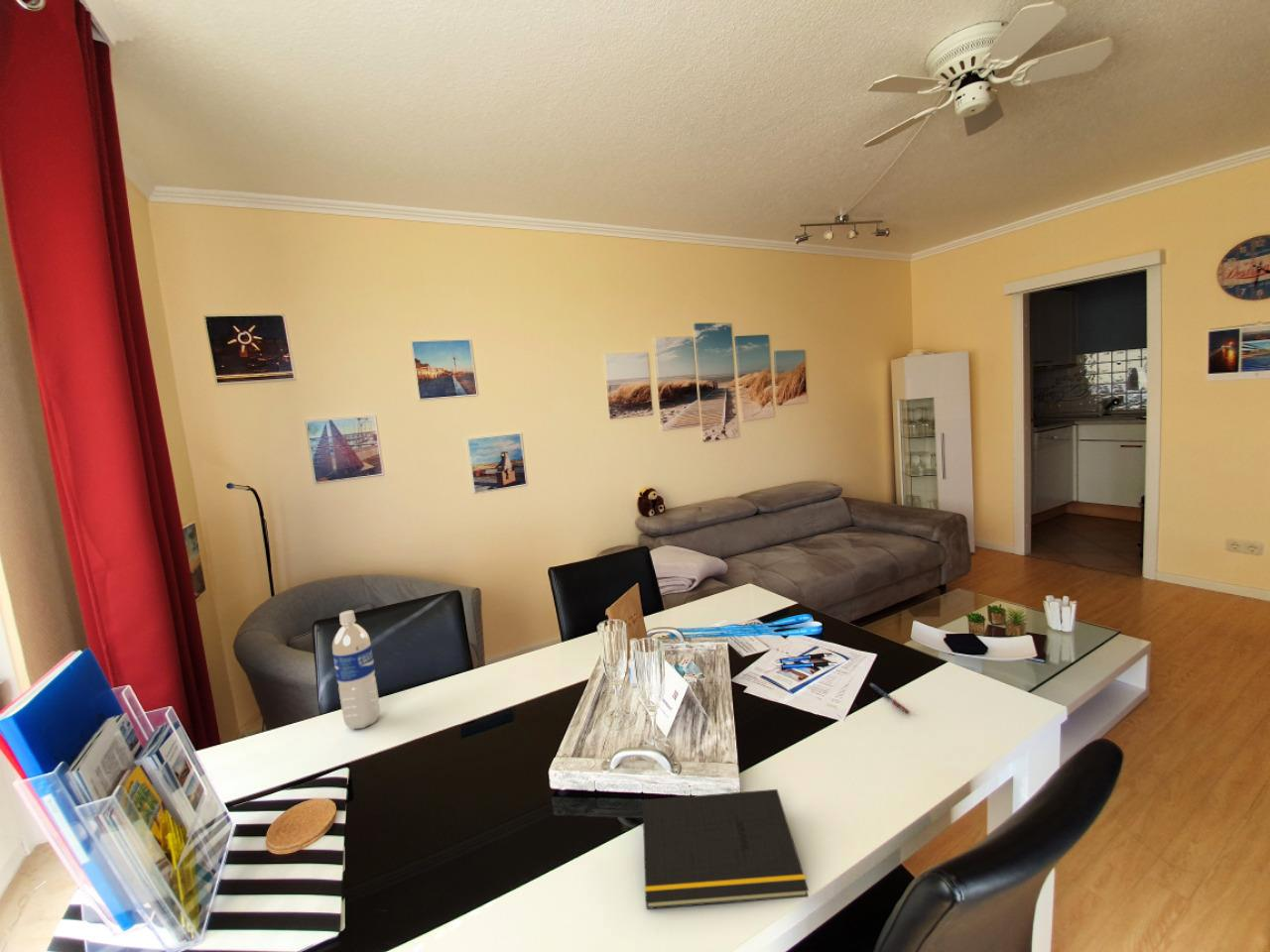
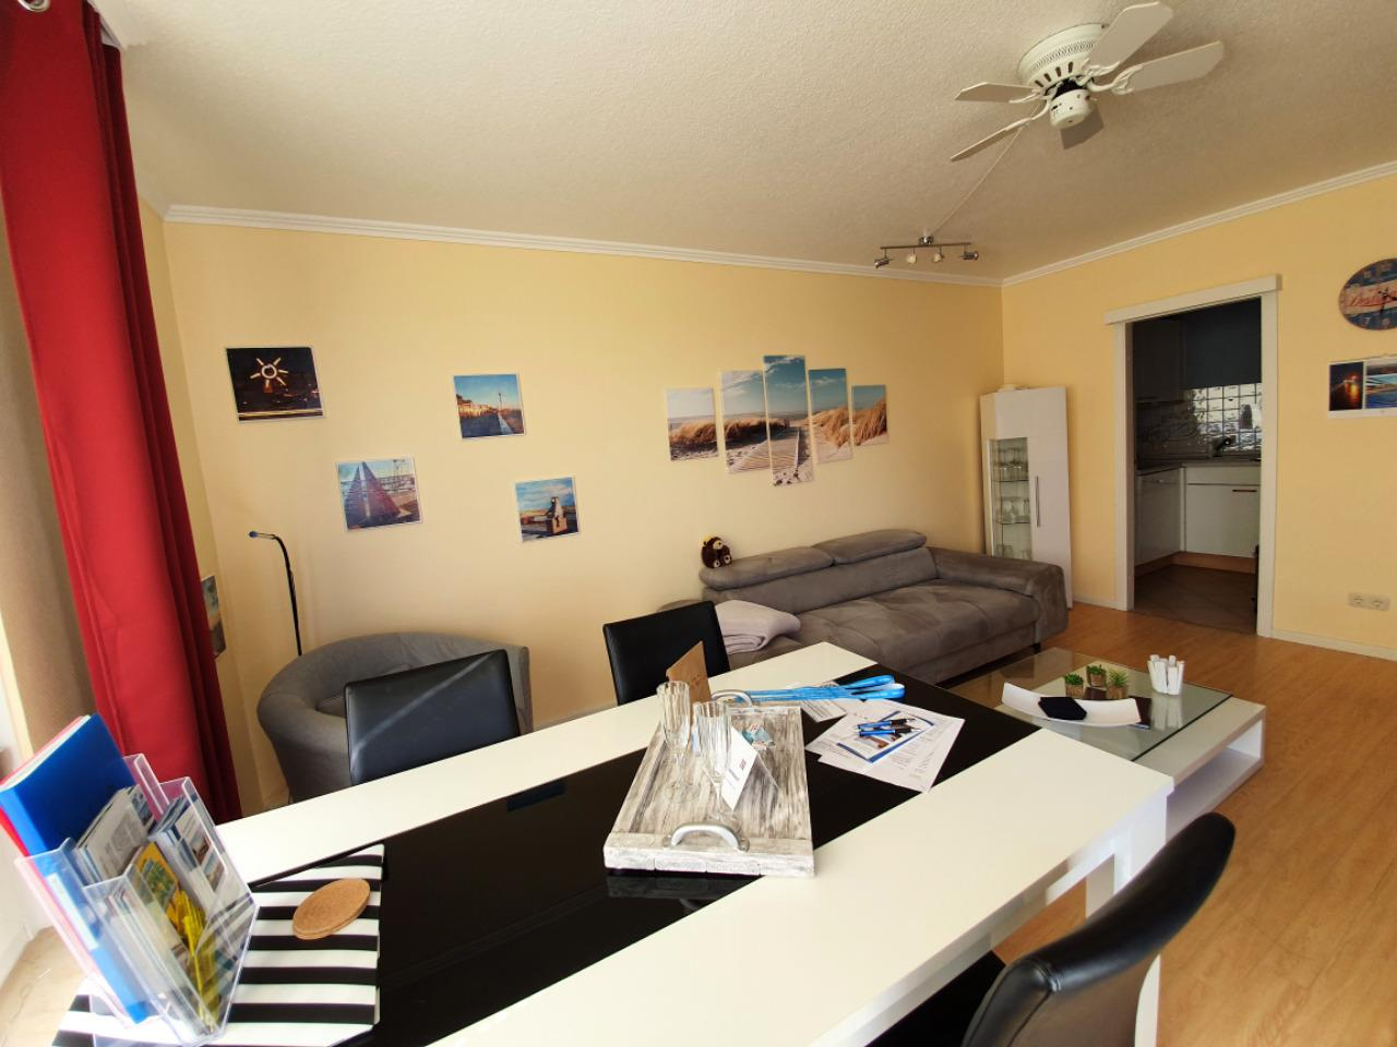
- pen [869,682,910,715]
- water bottle [331,610,381,731]
- notepad [640,788,810,910]
